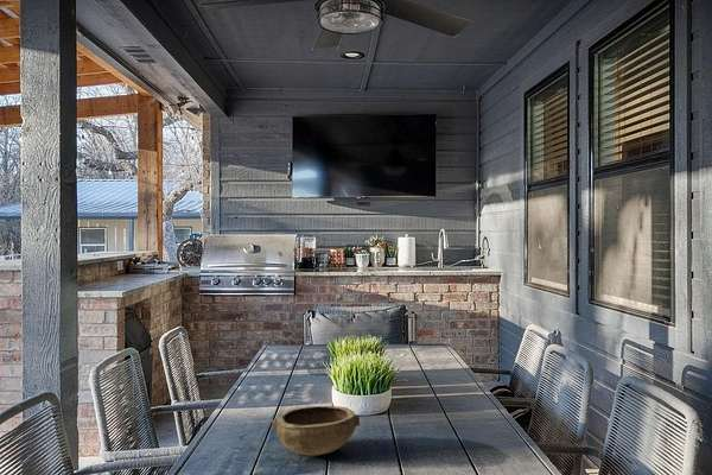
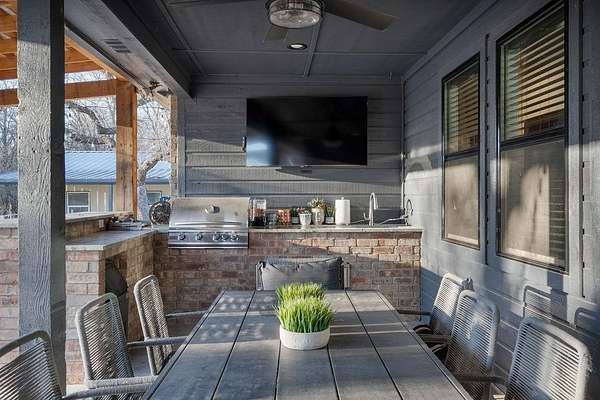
- bowl [271,405,361,456]
